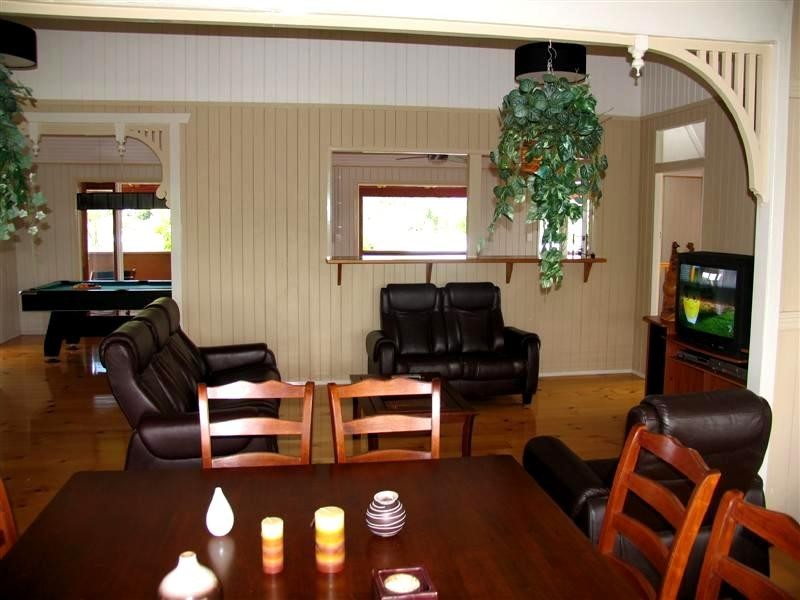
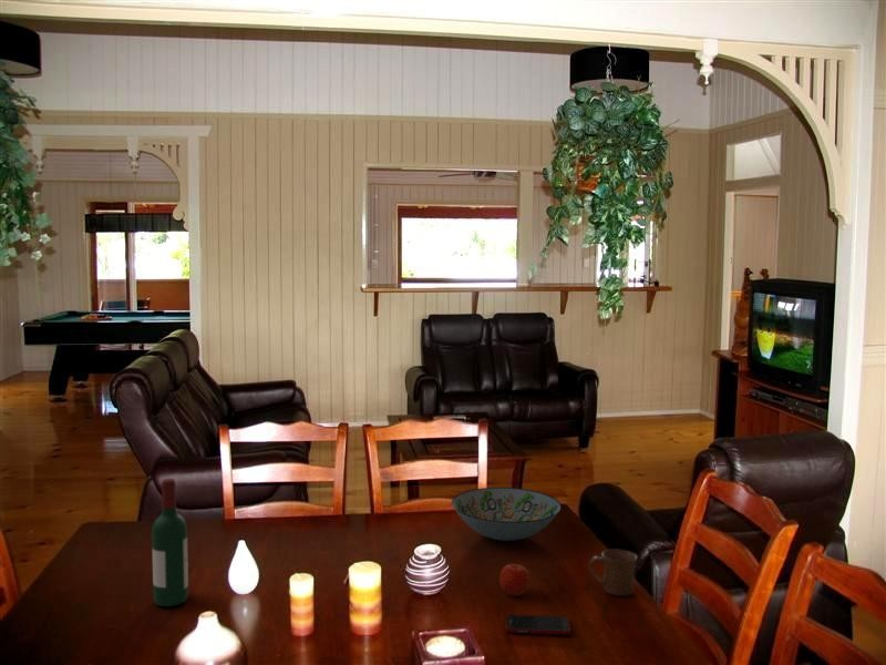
+ decorative bowl [451,487,563,542]
+ cell phone [505,613,573,636]
+ mug [587,549,639,597]
+ apple [498,563,530,597]
+ wine bottle [151,478,189,607]
